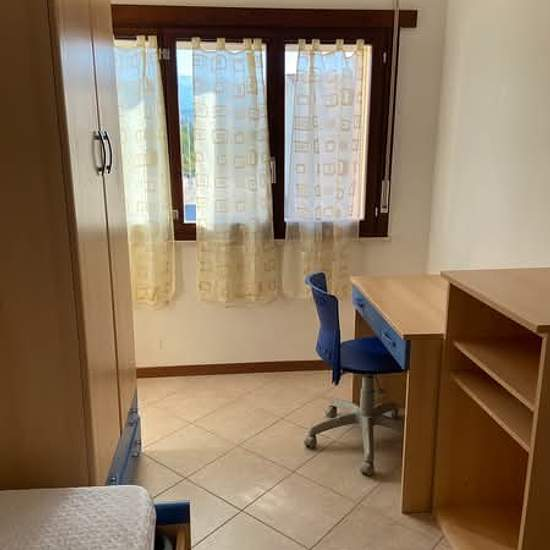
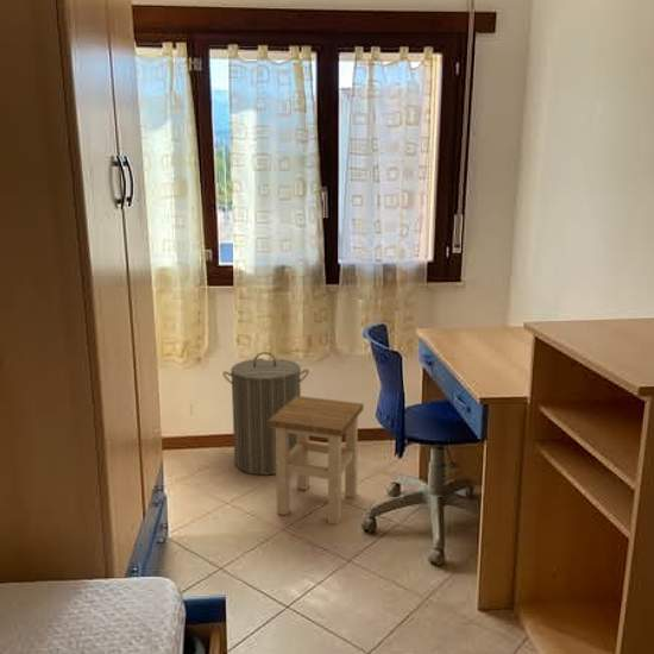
+ stool [269,395,365,526]
+ laundry hamper [221,351,310,476]
